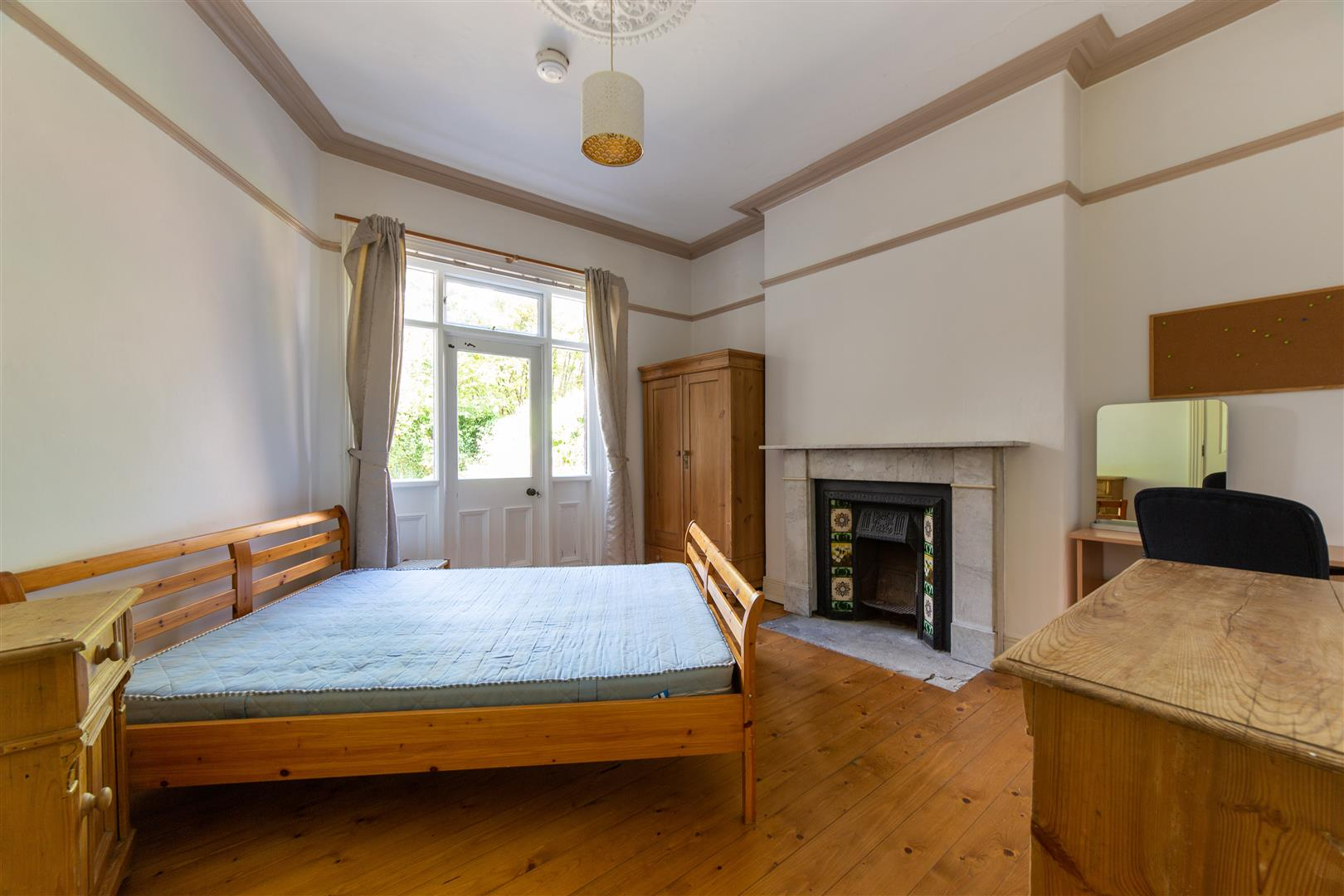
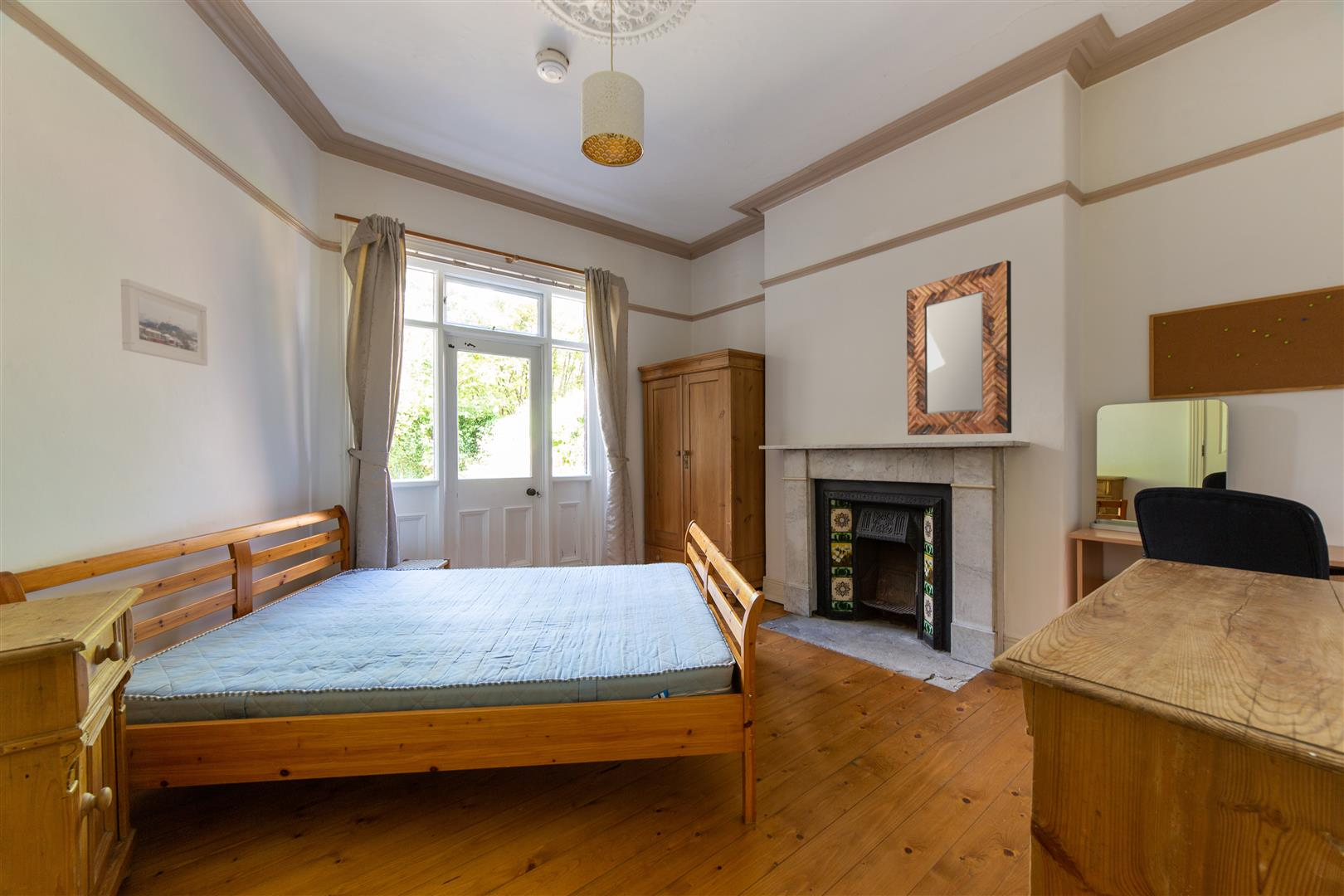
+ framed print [120,278,208,367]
+ home mirror [906,260,1012,436]
